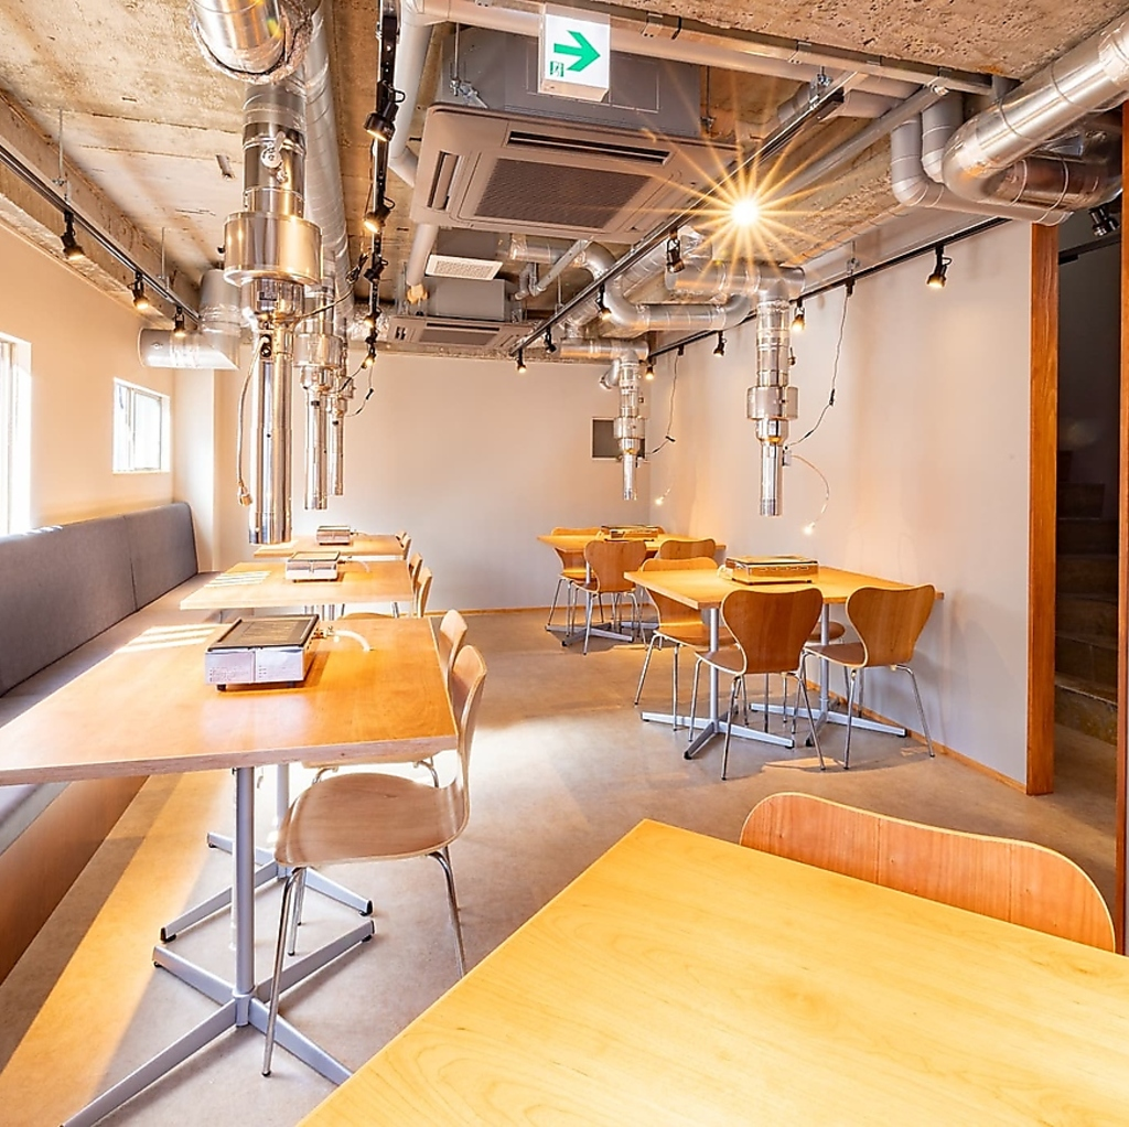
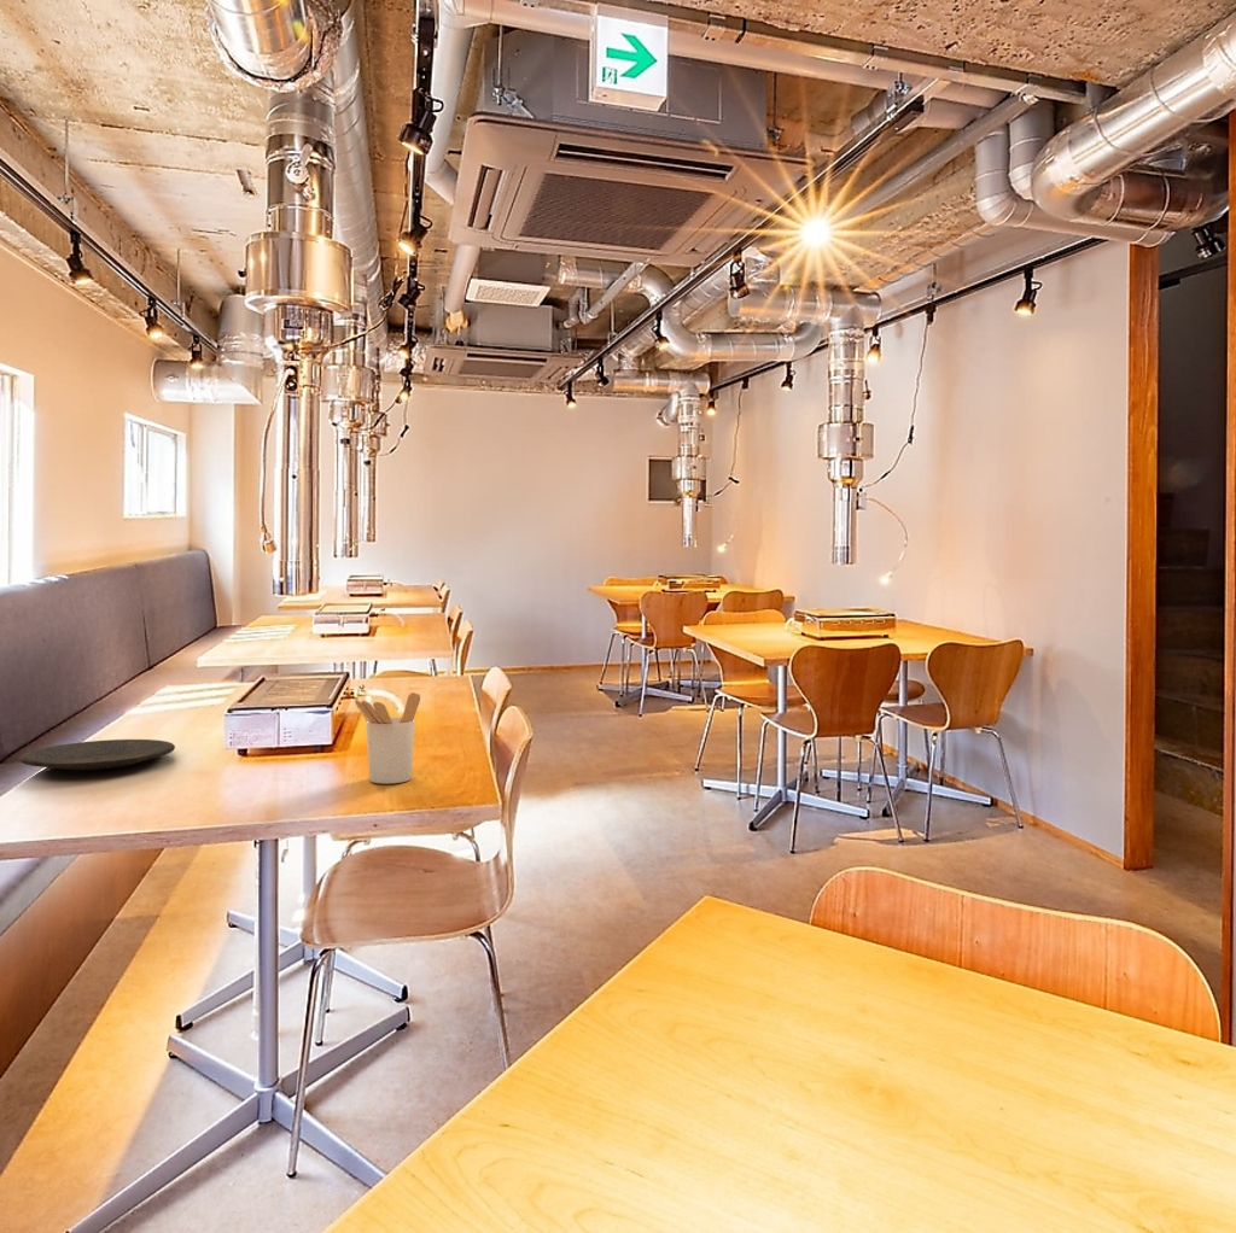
+ utensil holder [354,691,421,785]
+ plate [19,738,176,772]
